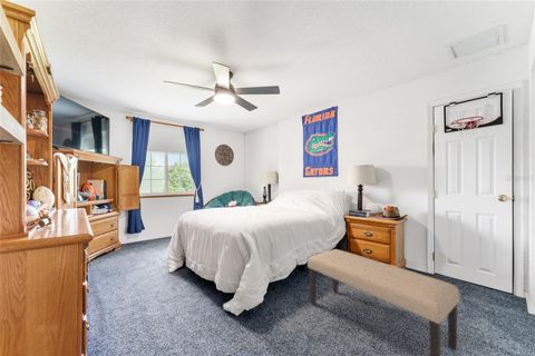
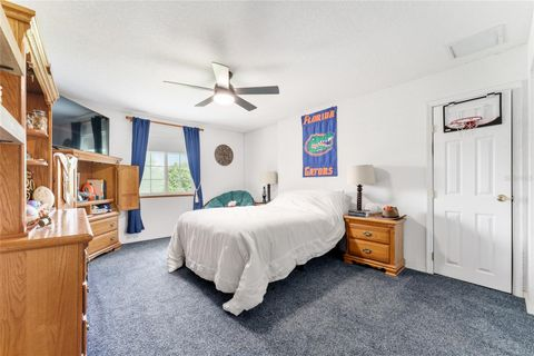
- bench [307,248,460,356]
